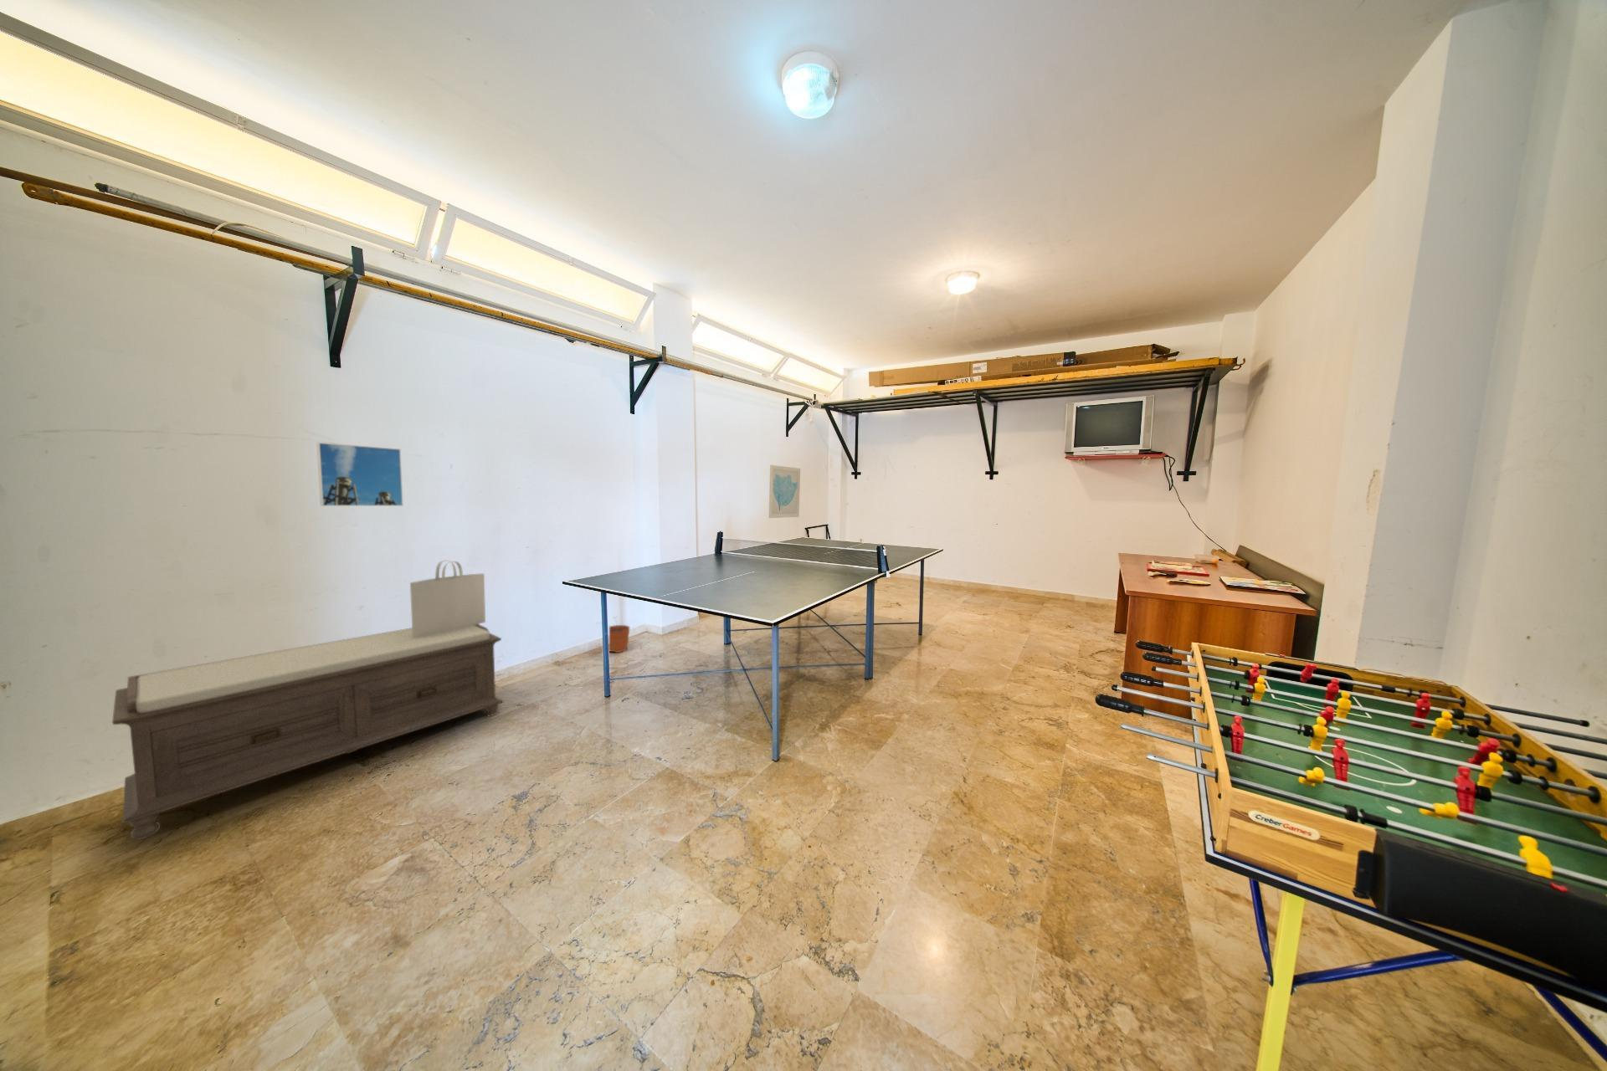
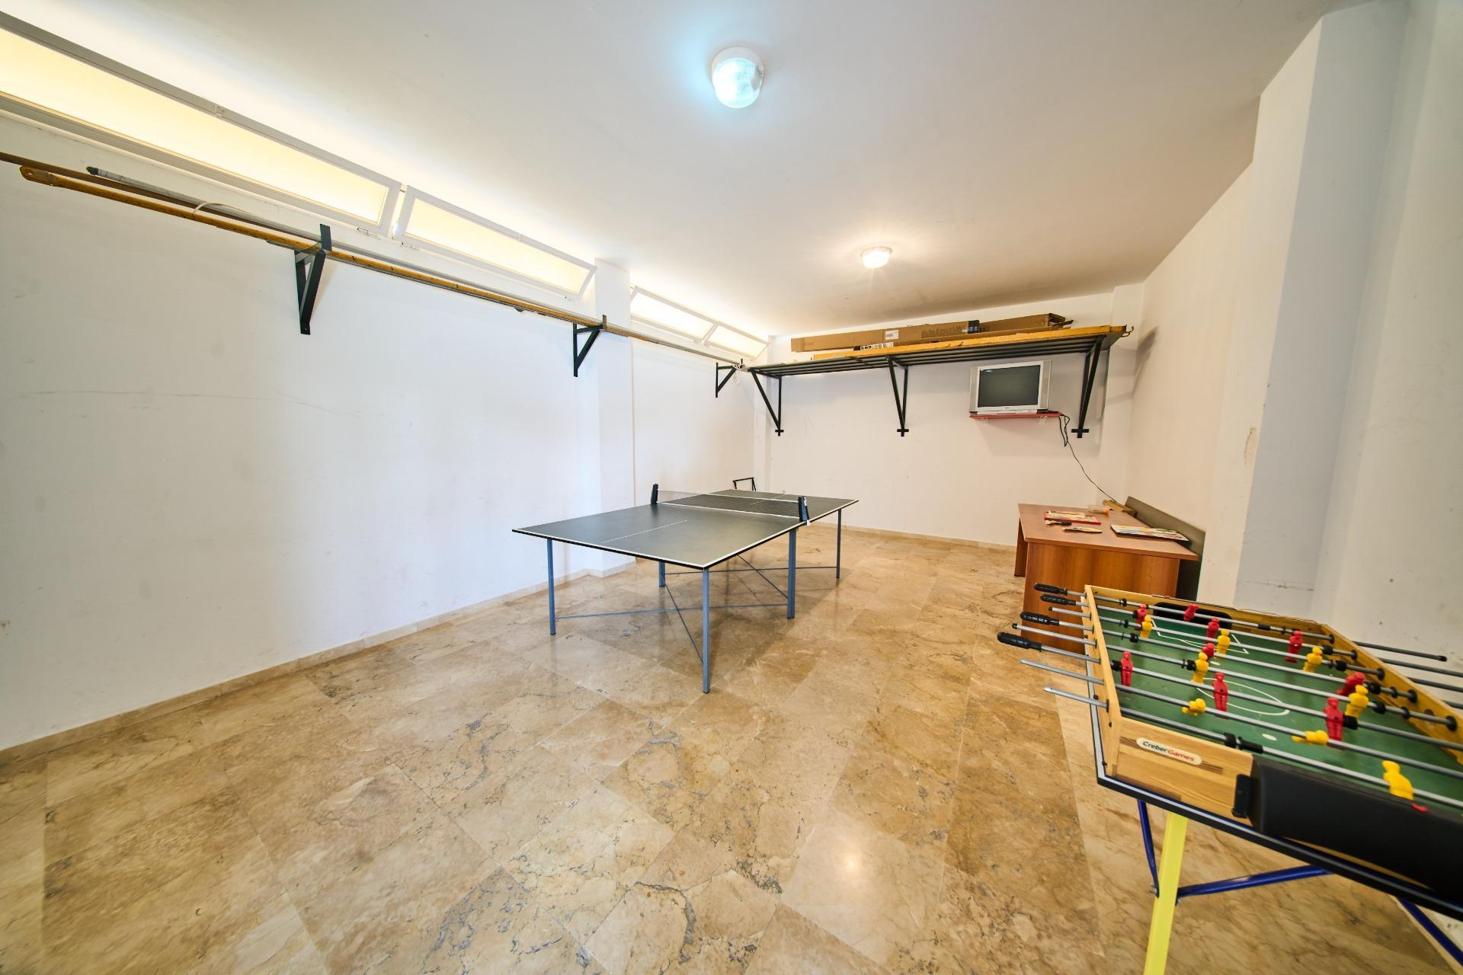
- bench [111,624,503,840]
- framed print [316,442,404,507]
- wall art [769,464,801,519]
- tote bag [409,559,487,638]
- plant pot [609,616,631,654]
